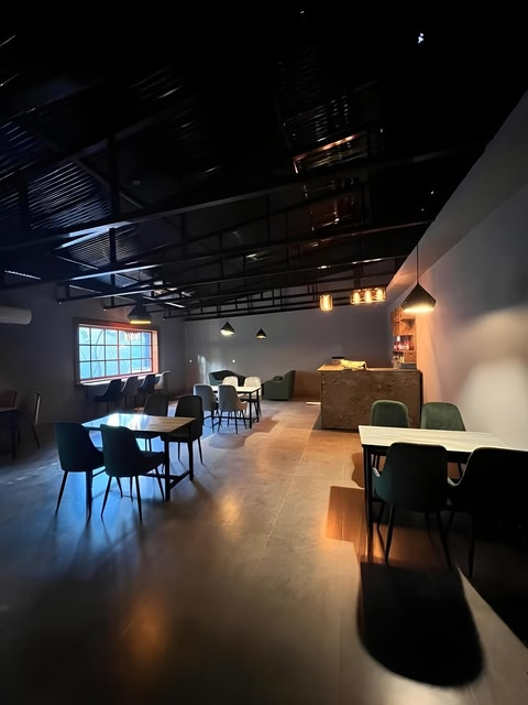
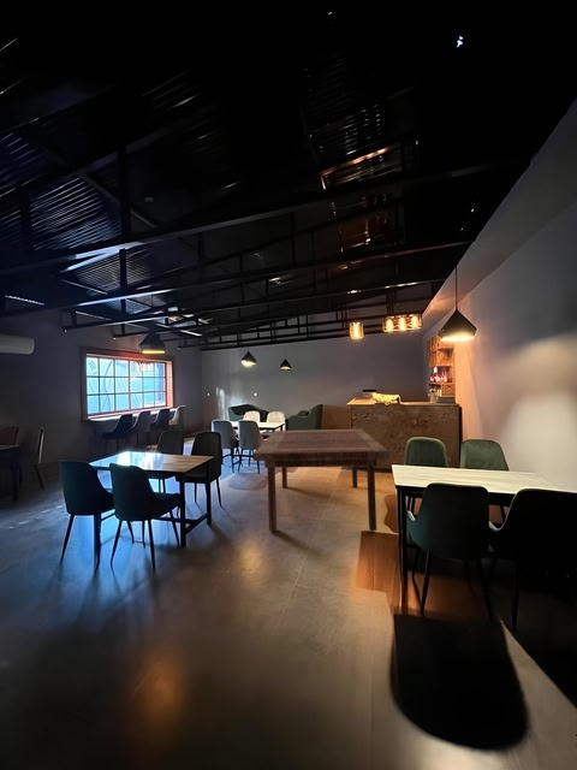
+ dining table [252,428,389,532]
